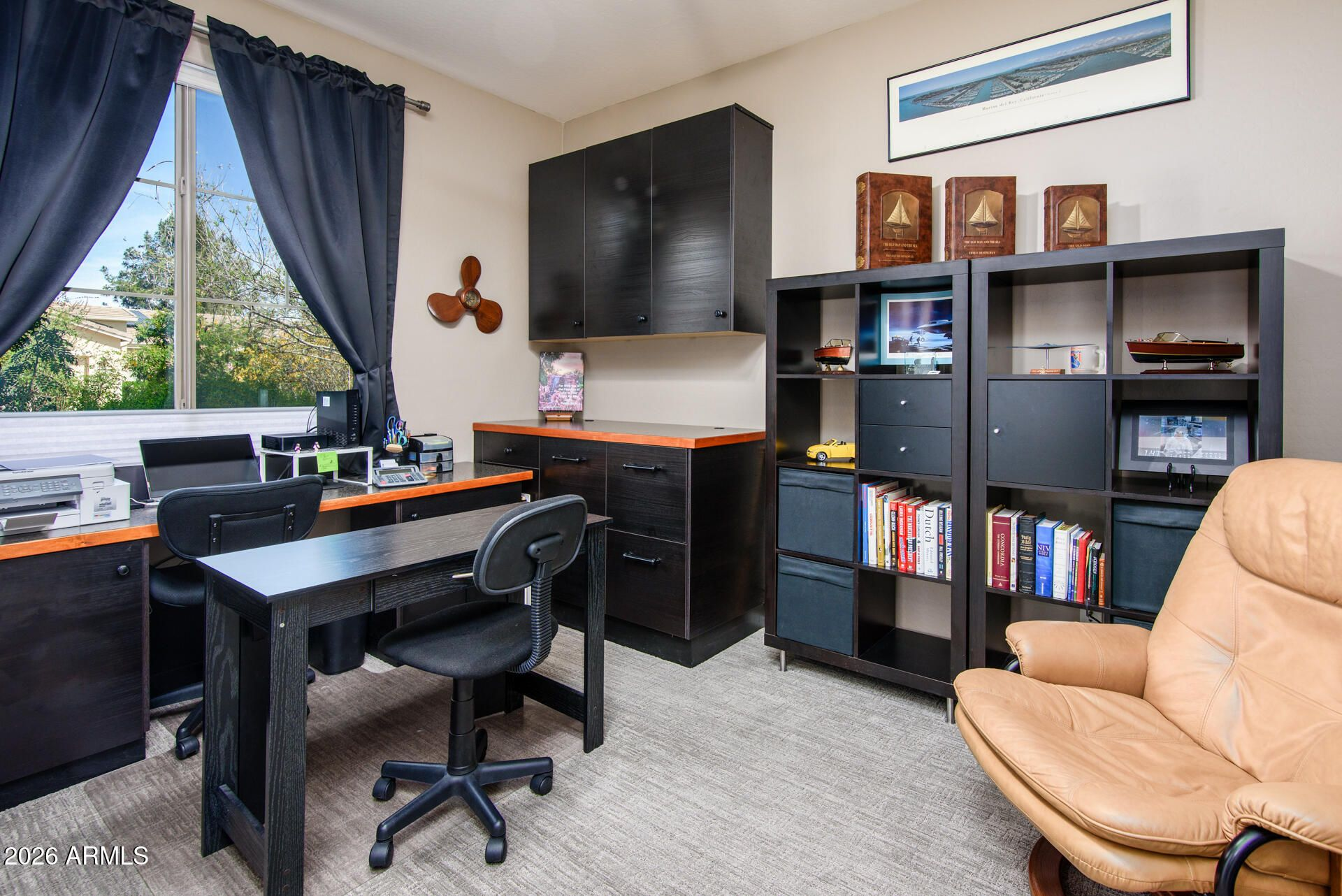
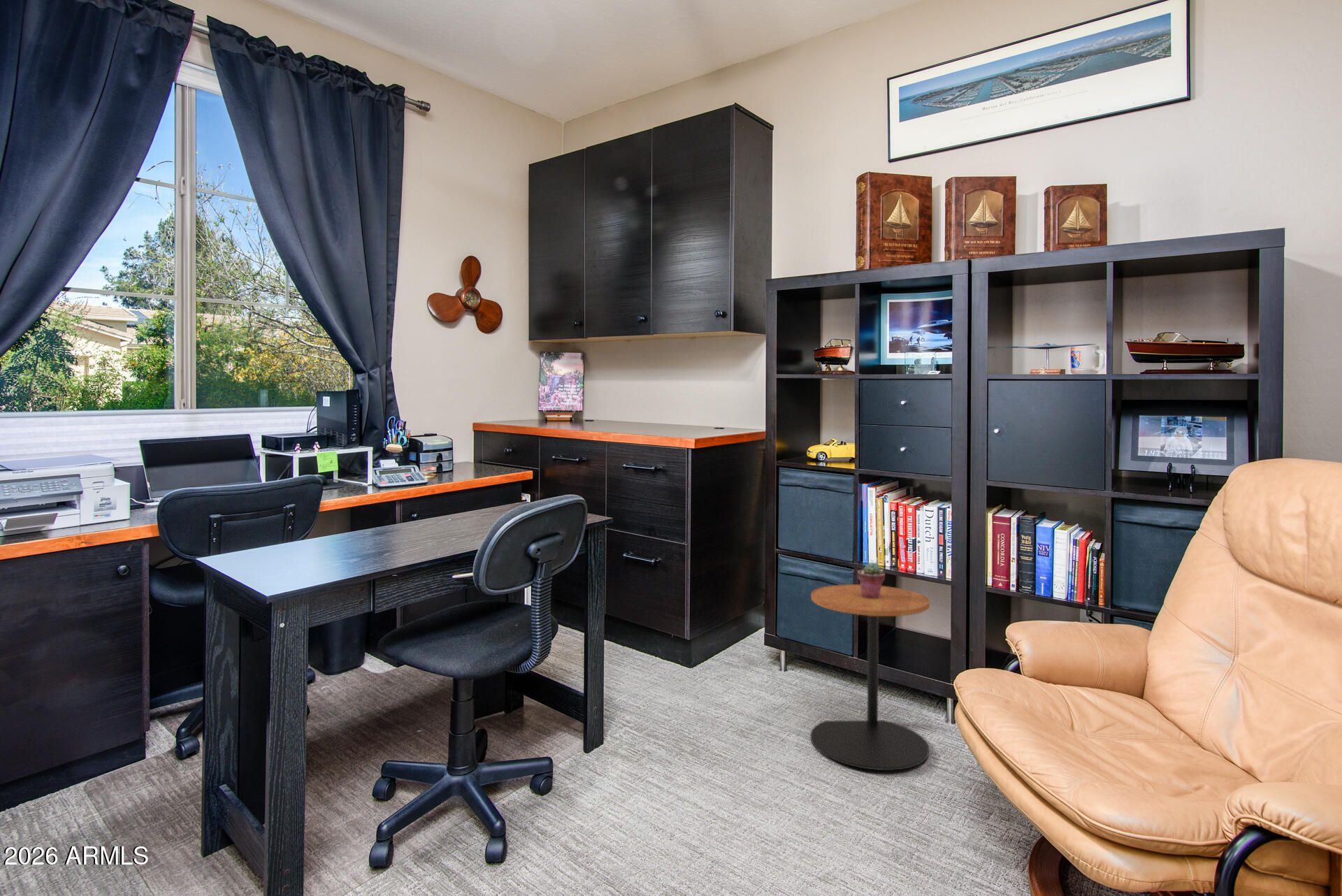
+ potted succulent [857,561,886,599]
+ side table [810,584,930,771]
